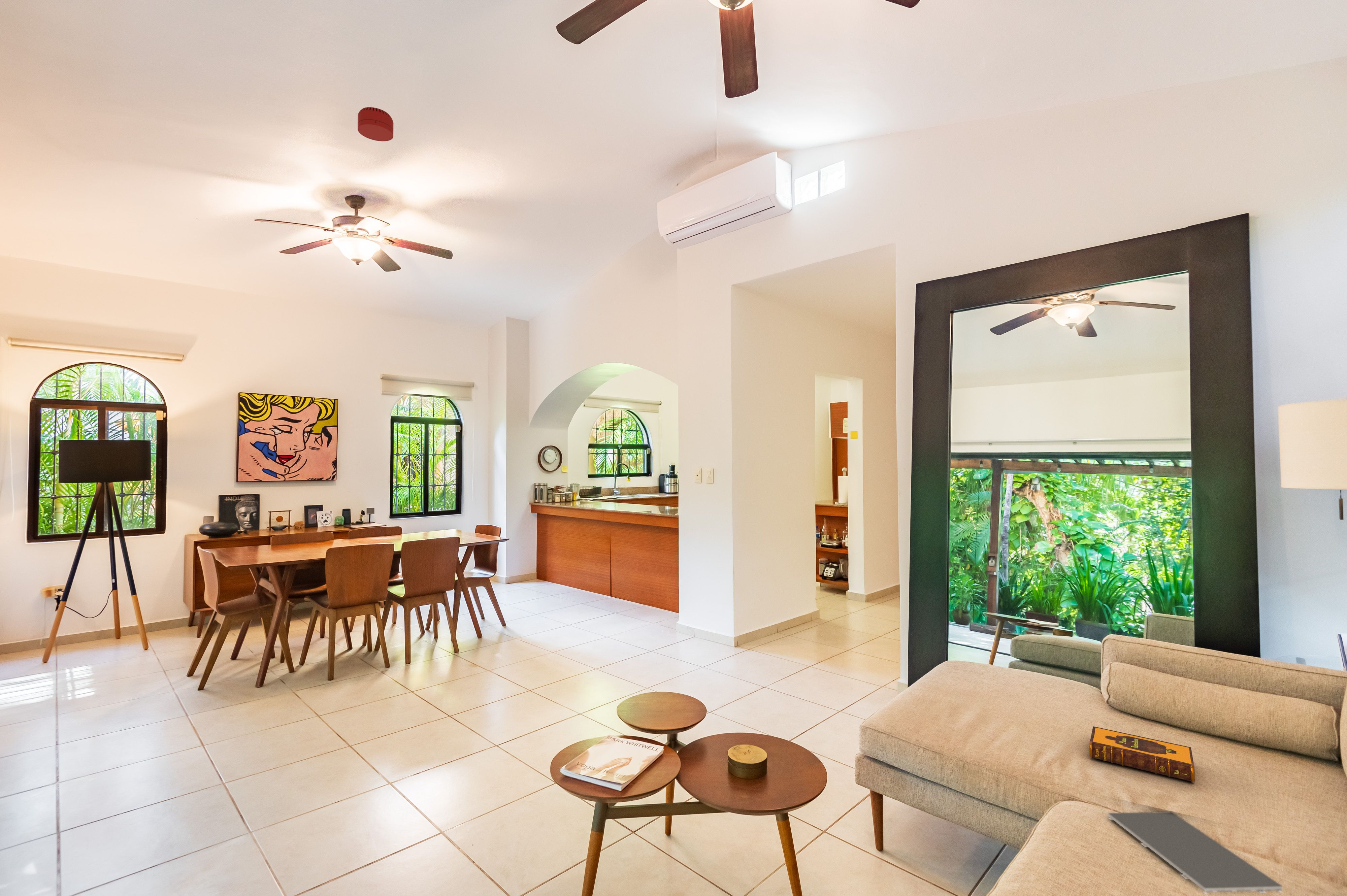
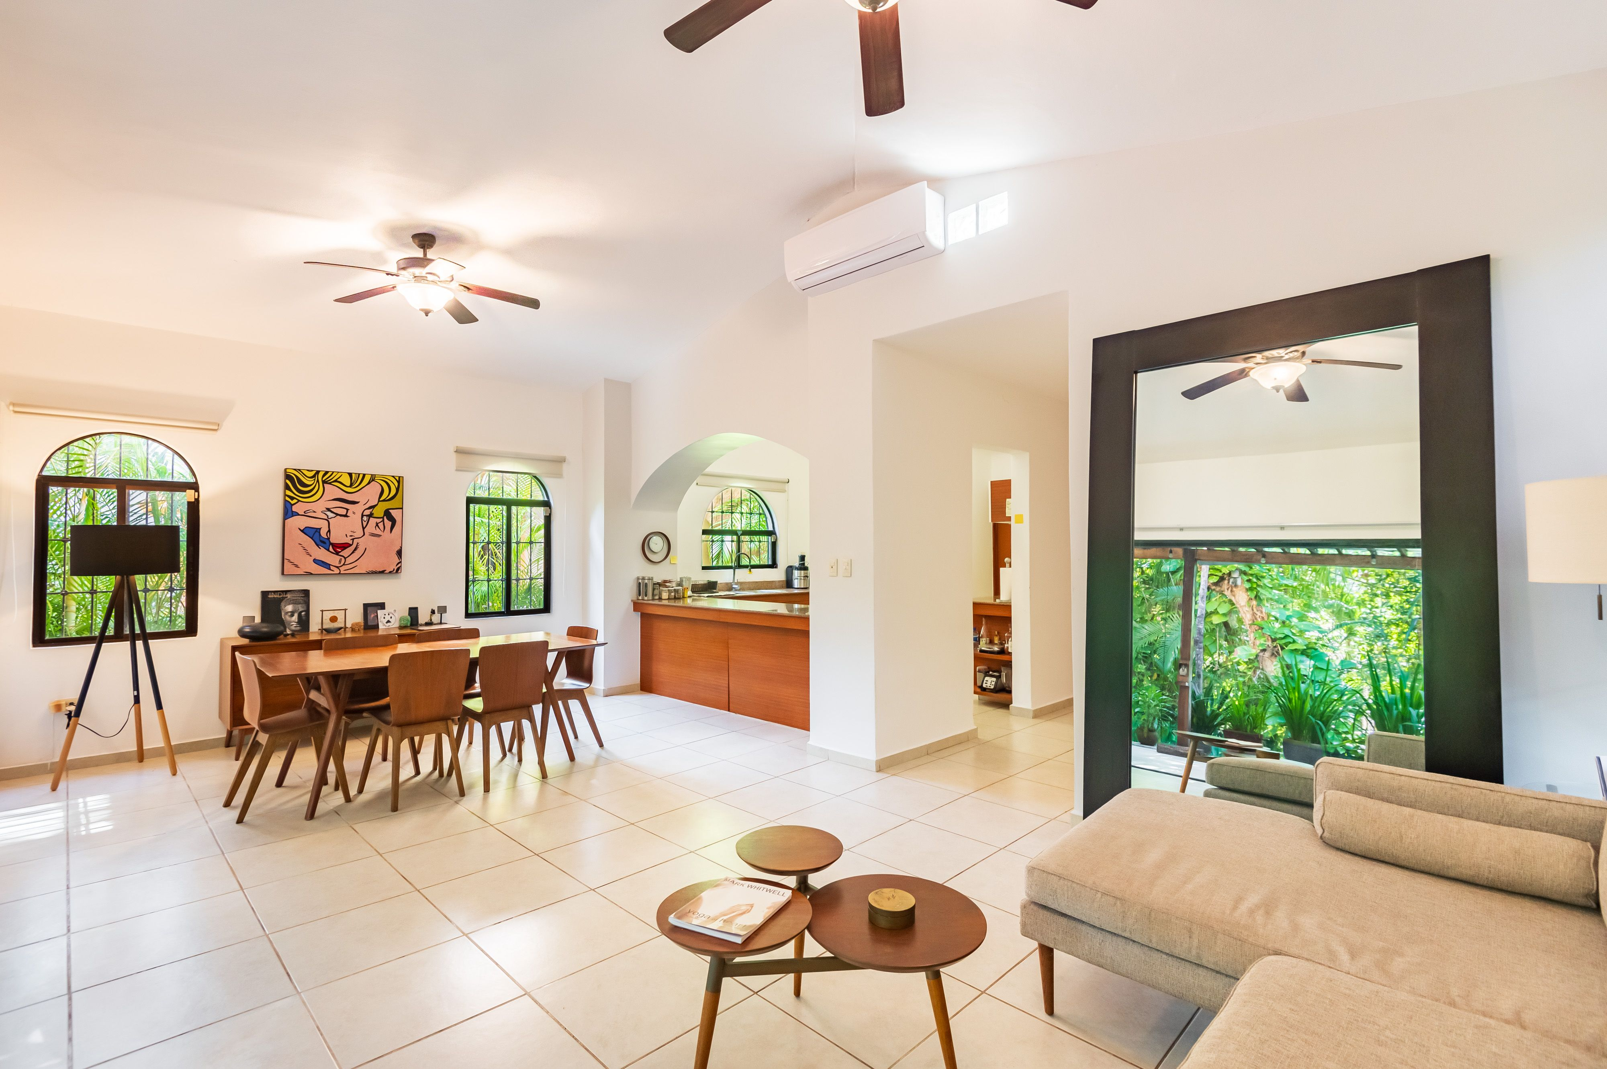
- hardback book [1089,726,1195,783]
- tablet [1108,811,1283,895]
- smoke detector [357,107,394,142]
